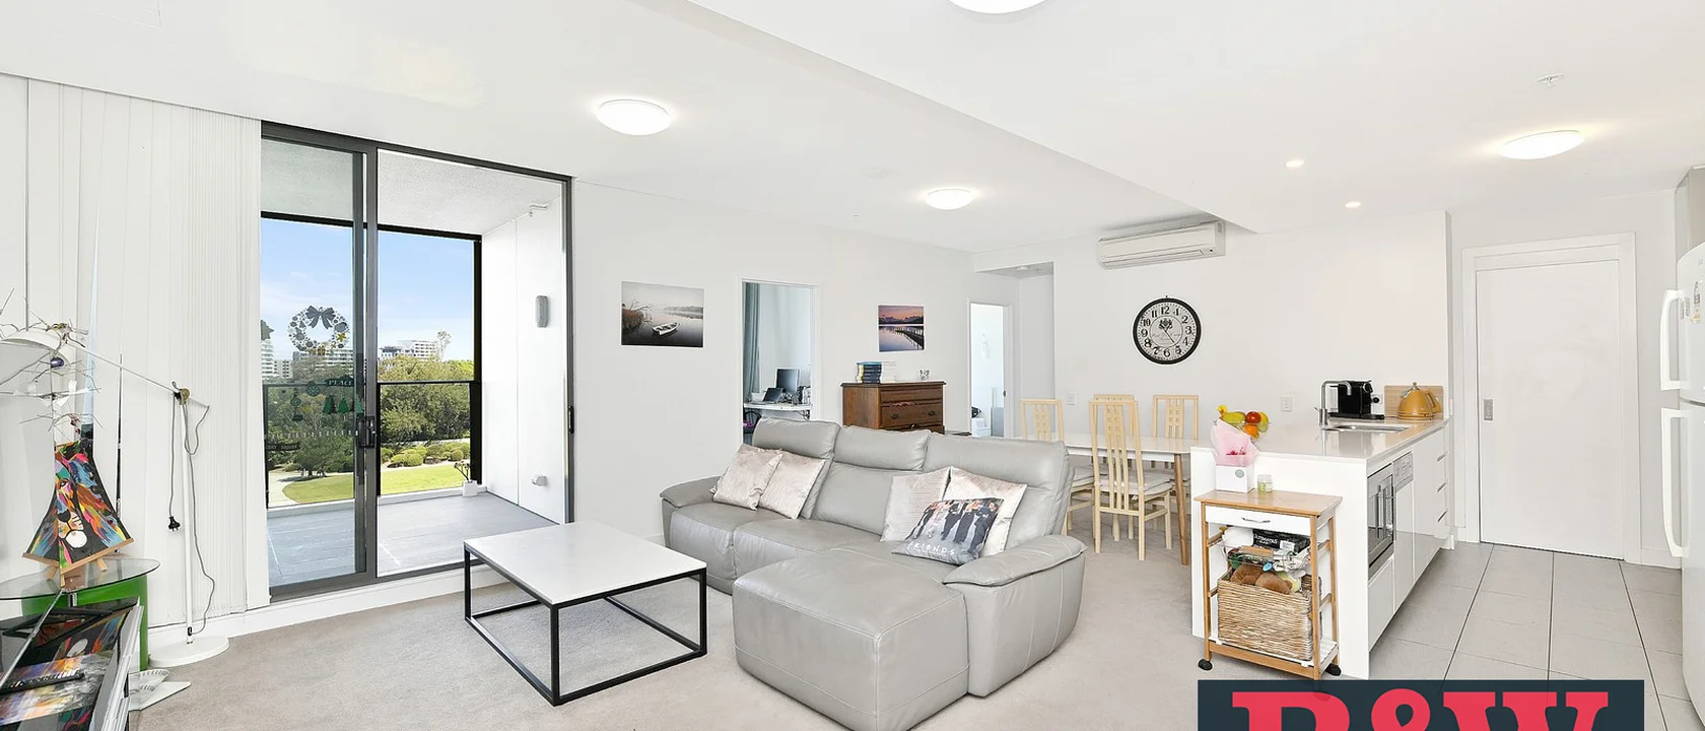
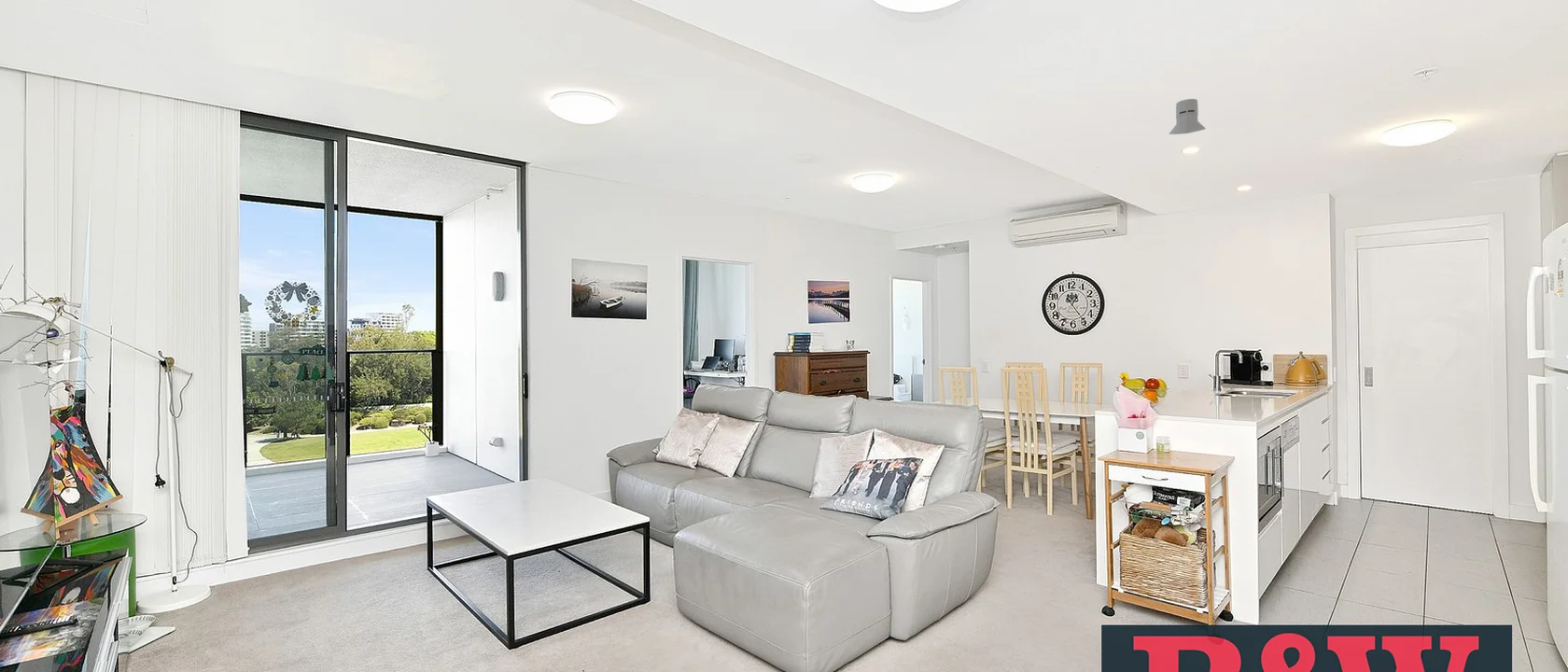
+ knight helmet [1169,98,1207,135]
